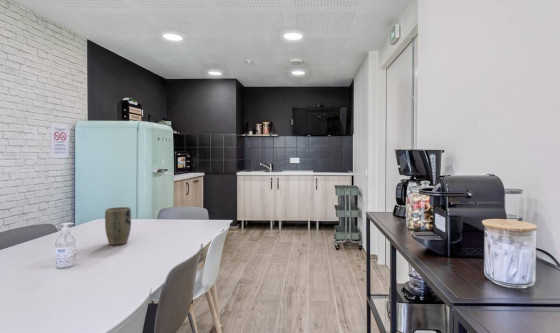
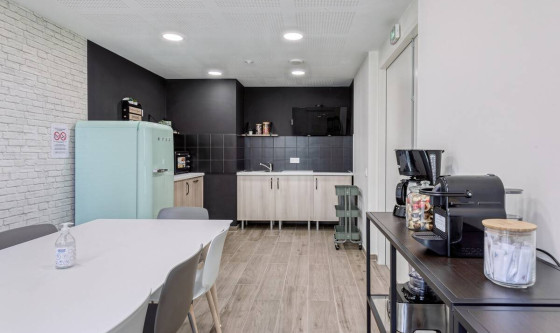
- plant pot [104,206,132,246]
